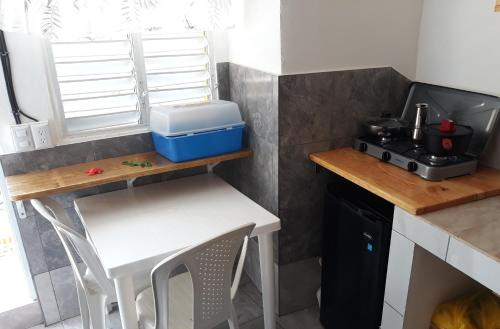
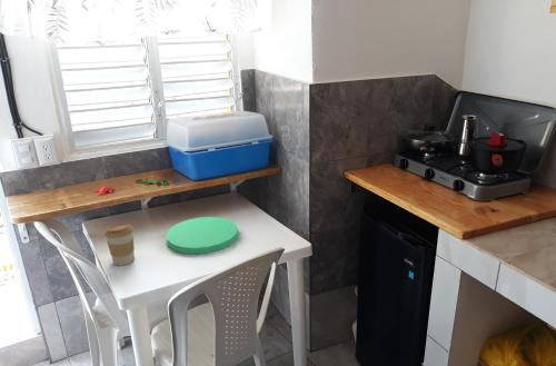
+ plate [165,216,239,255]
+ coffee cup [103,222,136,266]
